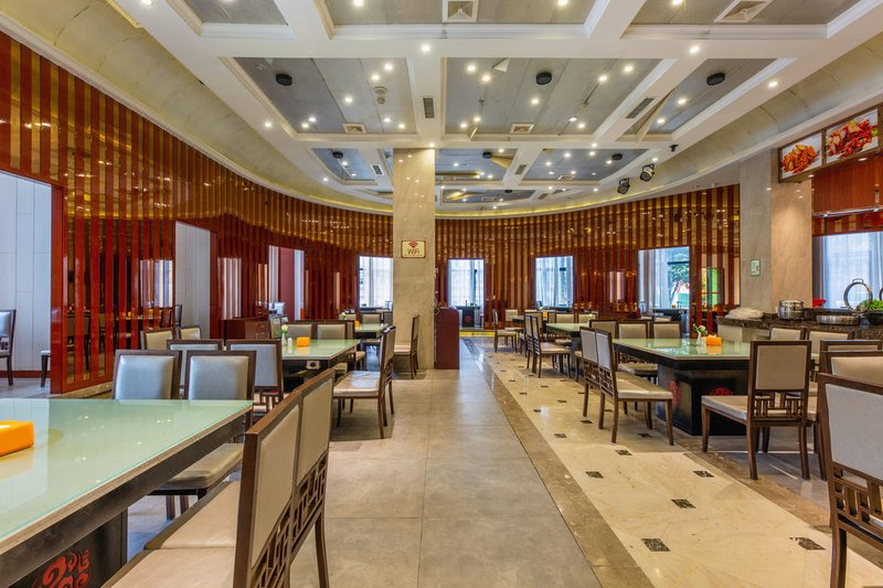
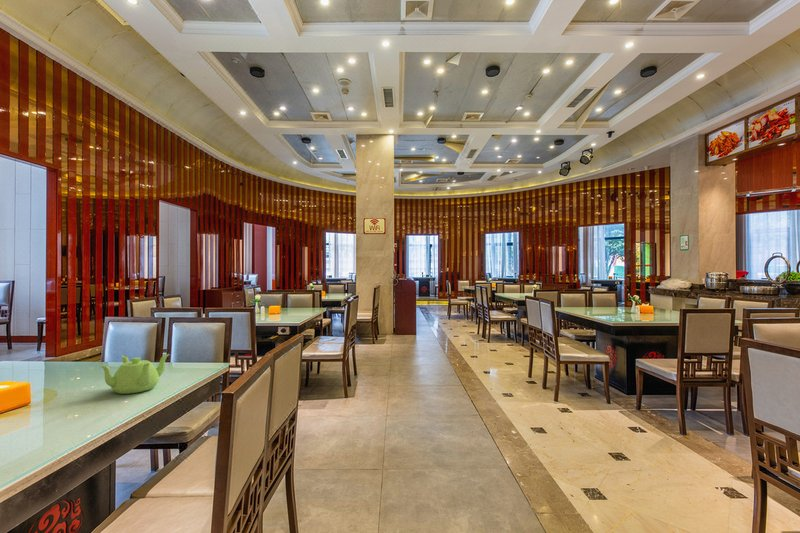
+ teapot [98,353,170,395]
